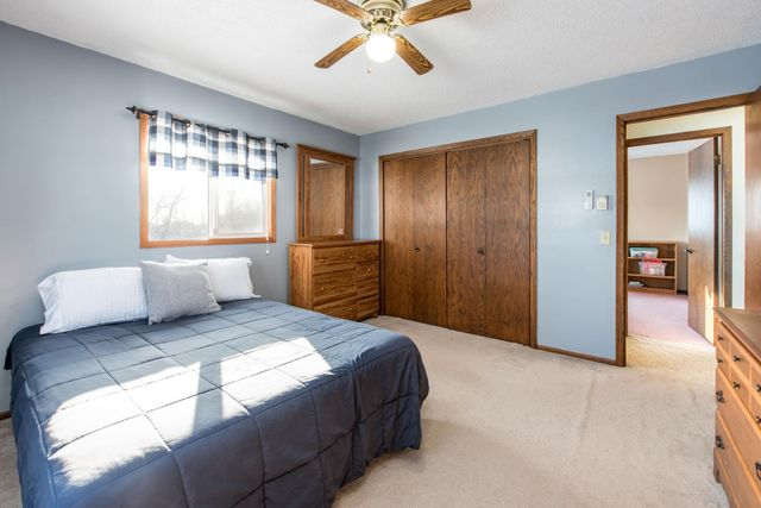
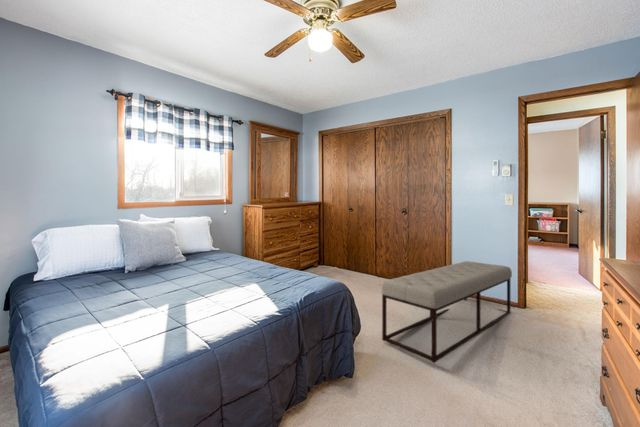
+ bench [380,260,513,364]
